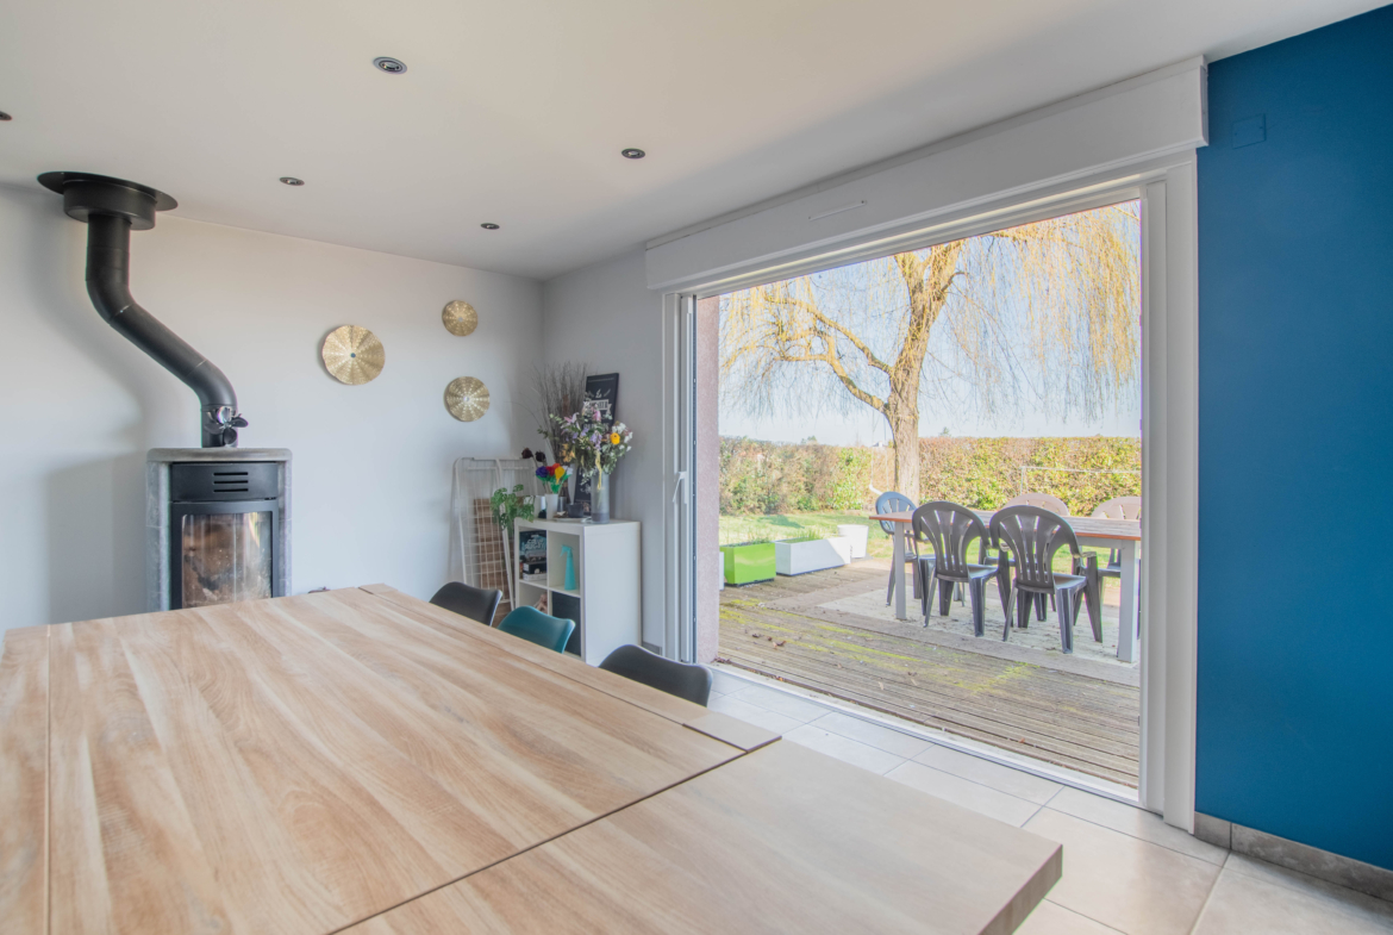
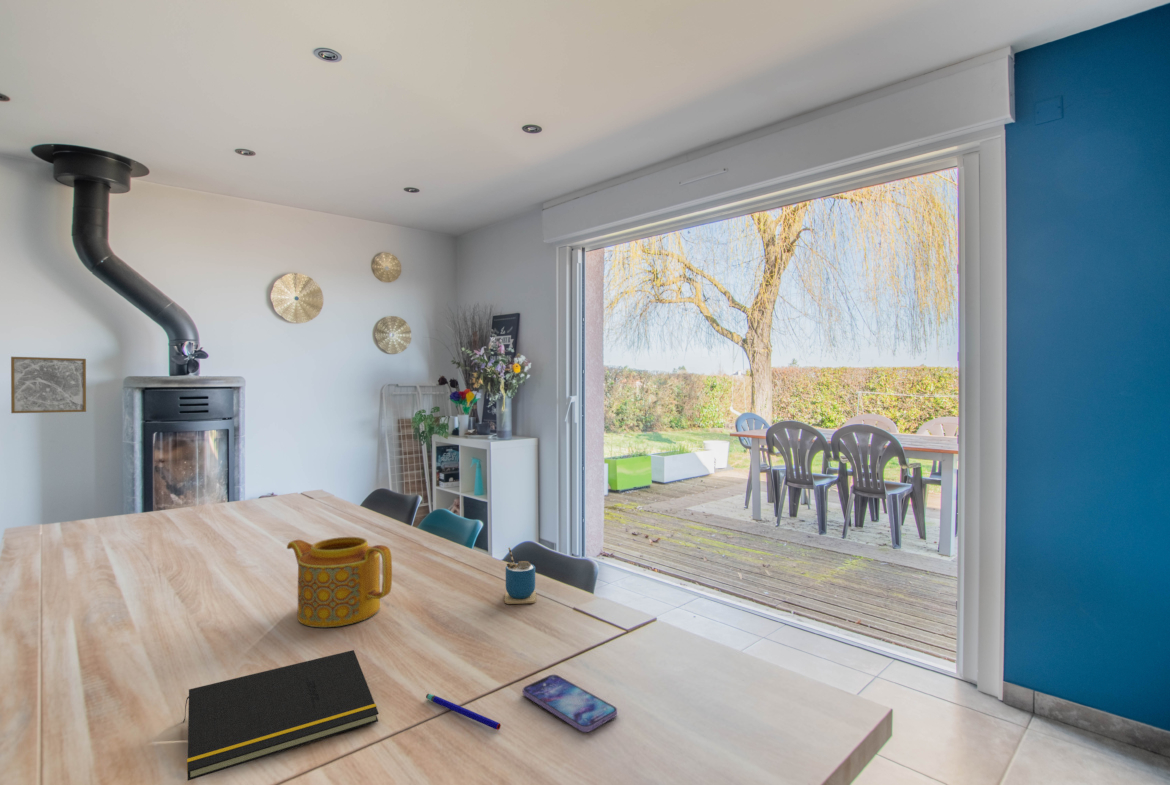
+ wall art [10,356,87,414]
+ pen [425,693,502,731]
+ notepad [182,649,379,782]
+ cup [504,547,537,605]
+ smartphone [522,674,618,733]
+ teapot [286,536,393,628]
